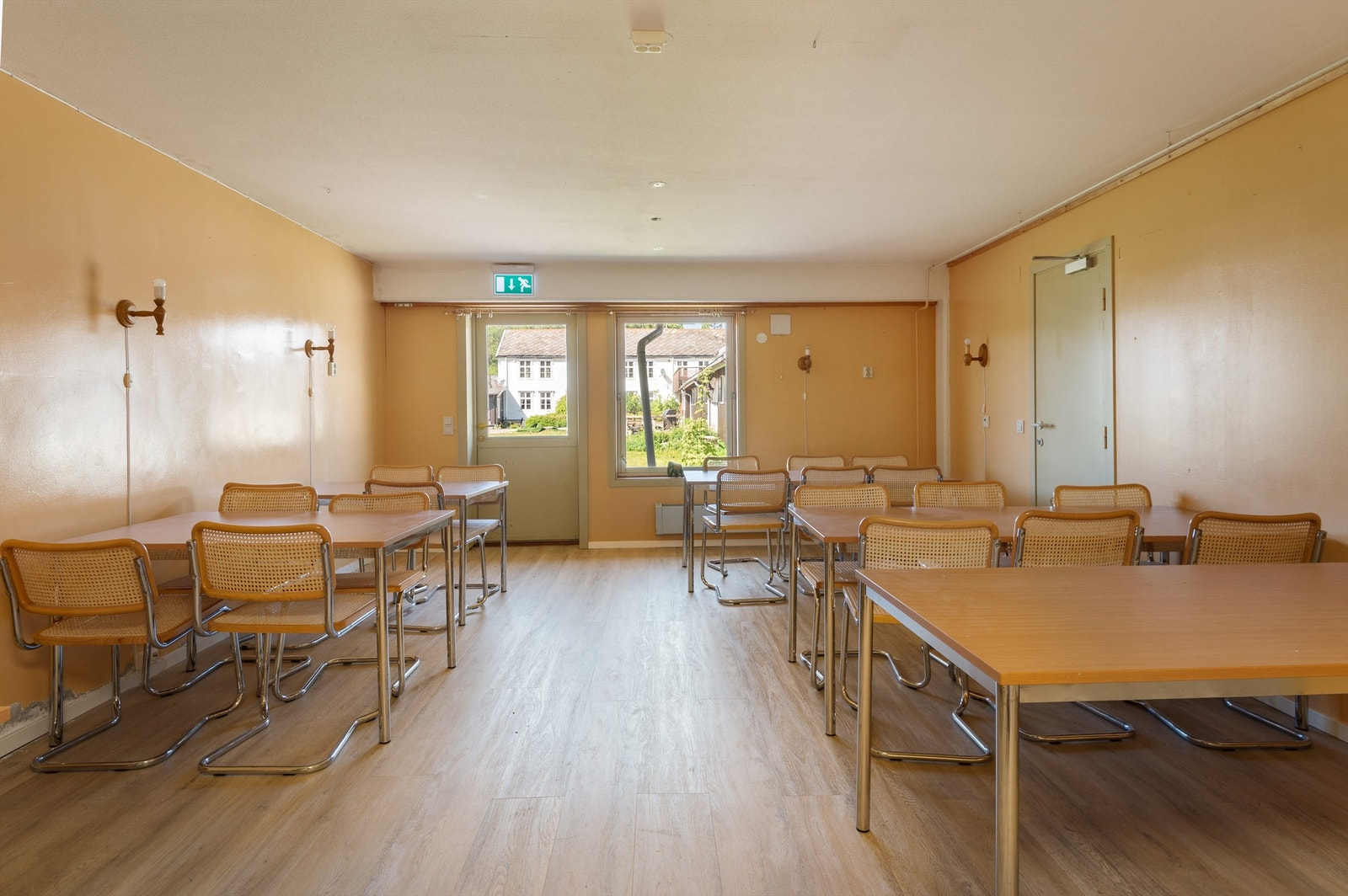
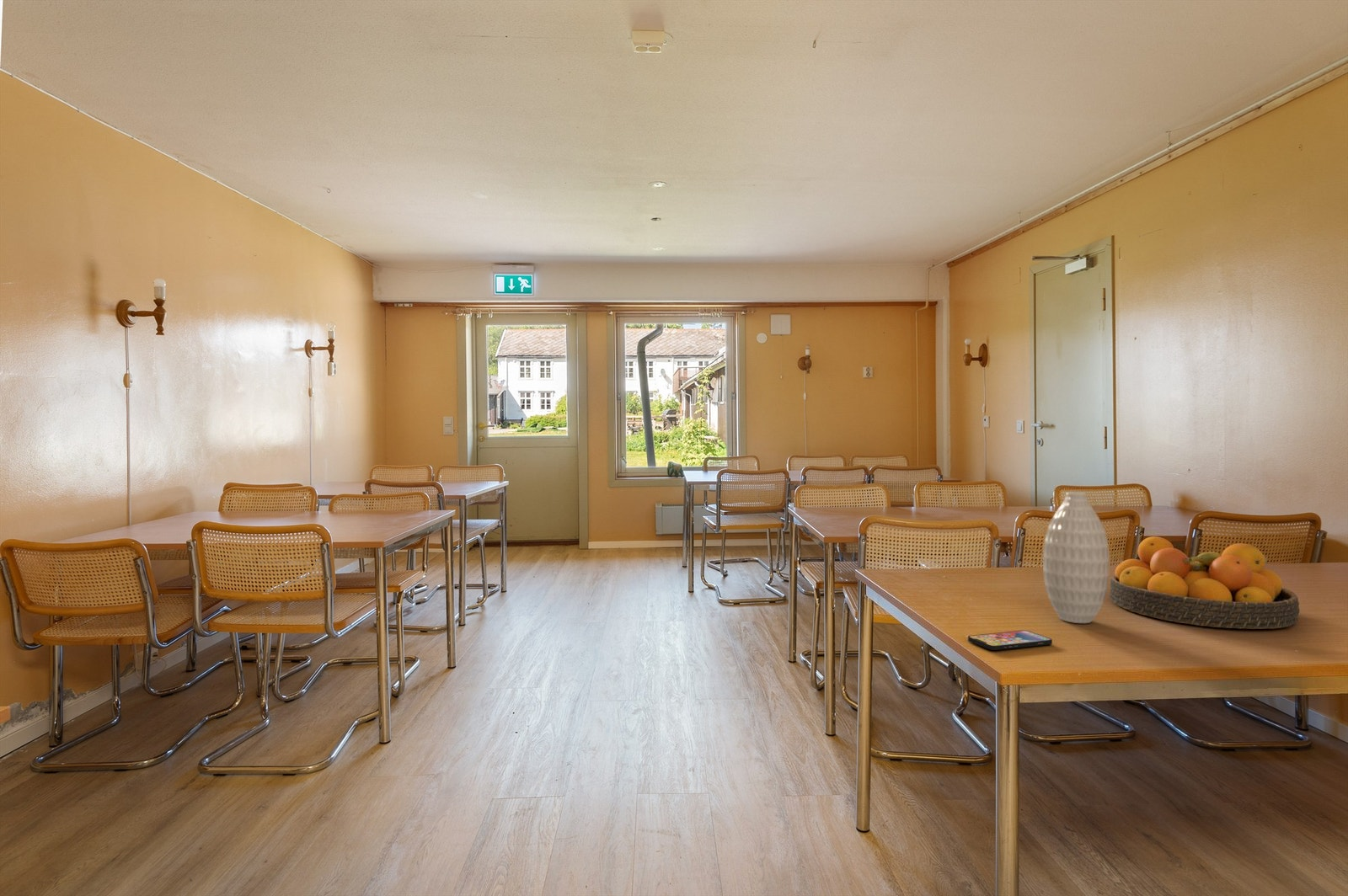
+ fruit bowl [1109,536,1300,630]
+ vase [1042,491,1110,624]
+ smartphone [967,630,1053,651]
